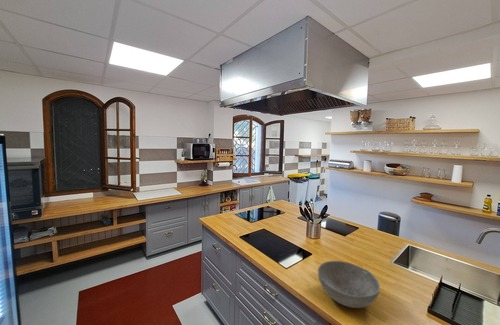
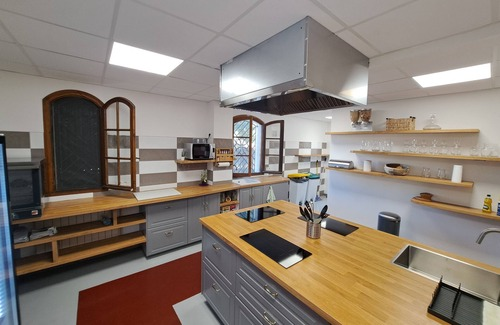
- bowl [317,260,381,309]
